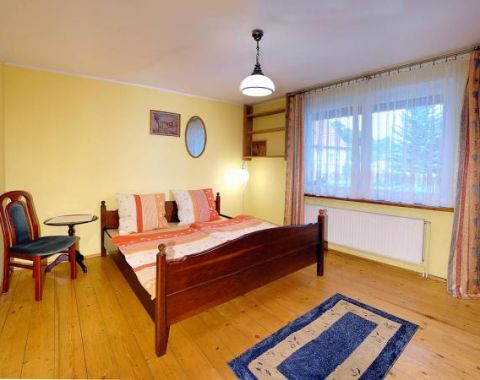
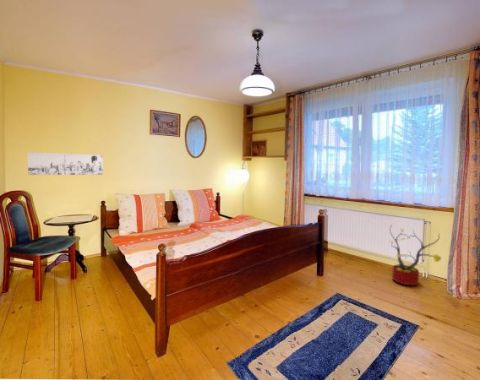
+ decorative plant [388,223,442,286]
+ wall art [26,151,104,176]
